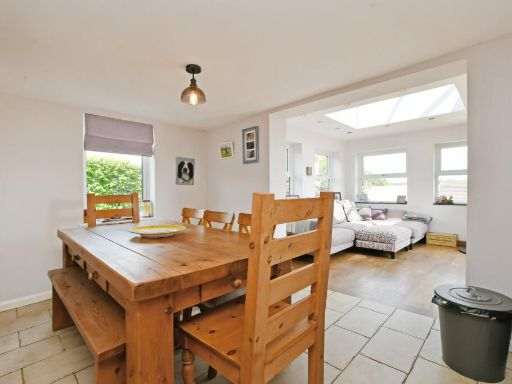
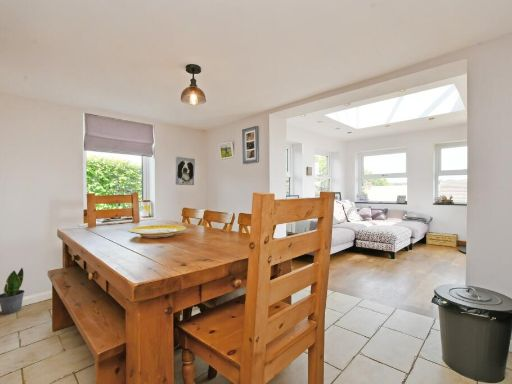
+ potted plant [0,267,25,315]
